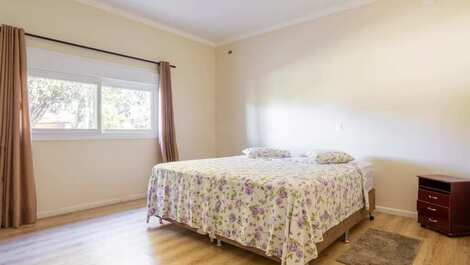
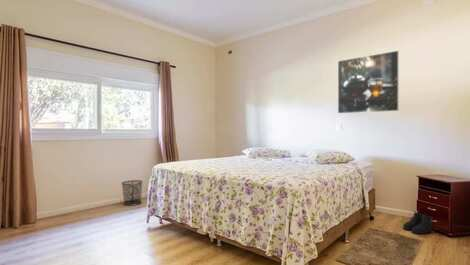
+ boots [402,211,433,235]
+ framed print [337,50,400,114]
+ waste bin [120,179,144,207]
